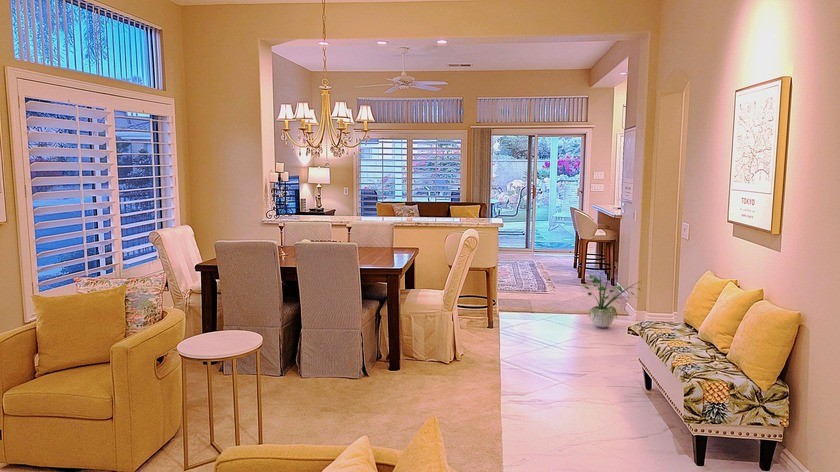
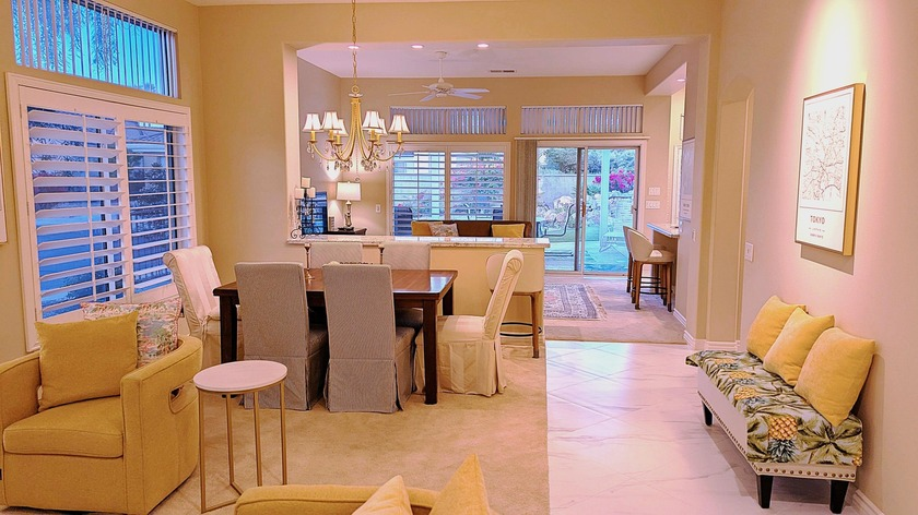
- potted plant [582,264,645,329]
